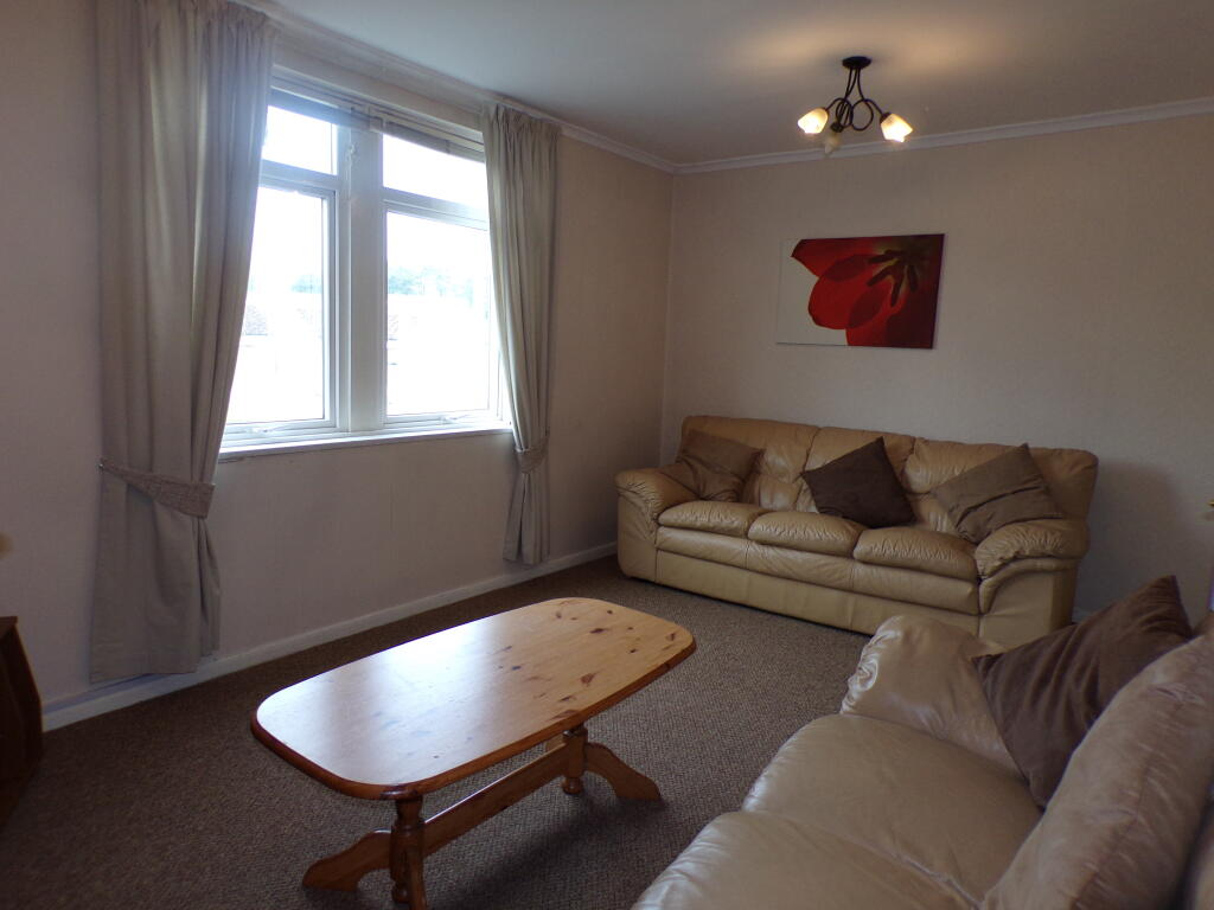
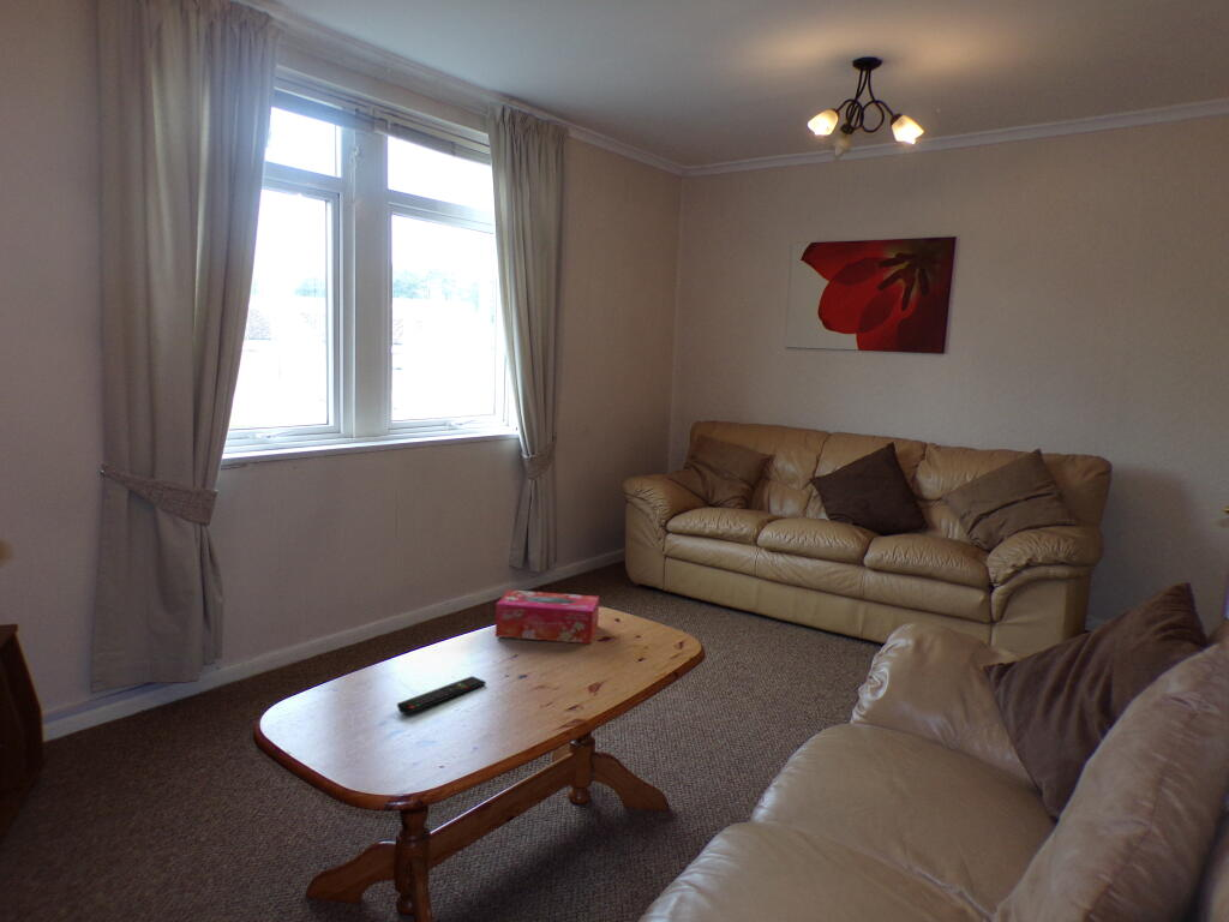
+ tissue box [494,589,600,645]
+ remote control [396,675,487,716]
